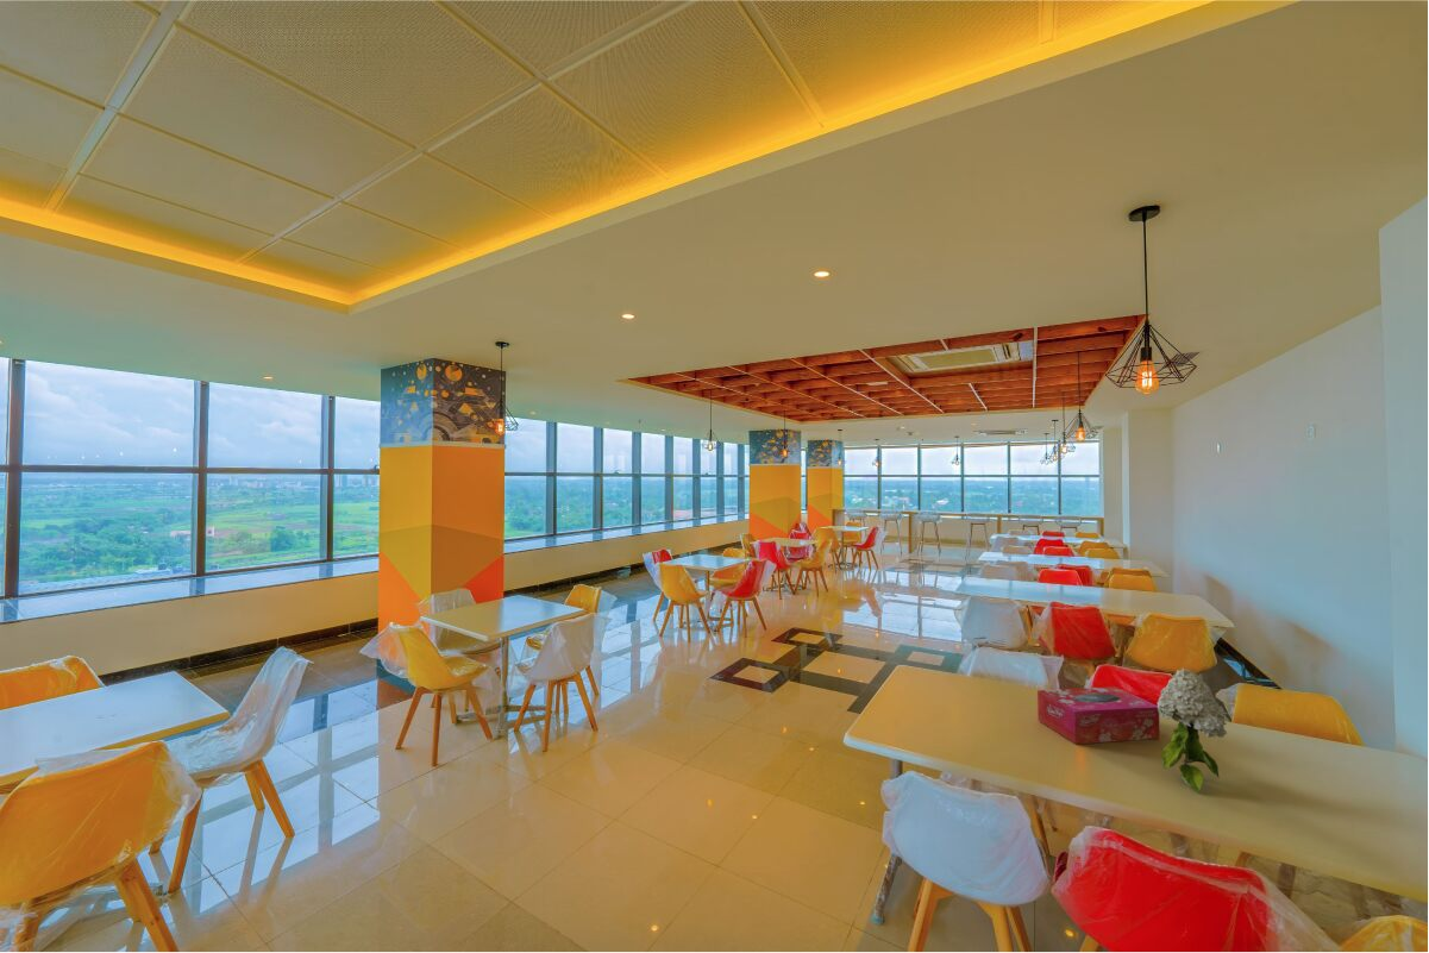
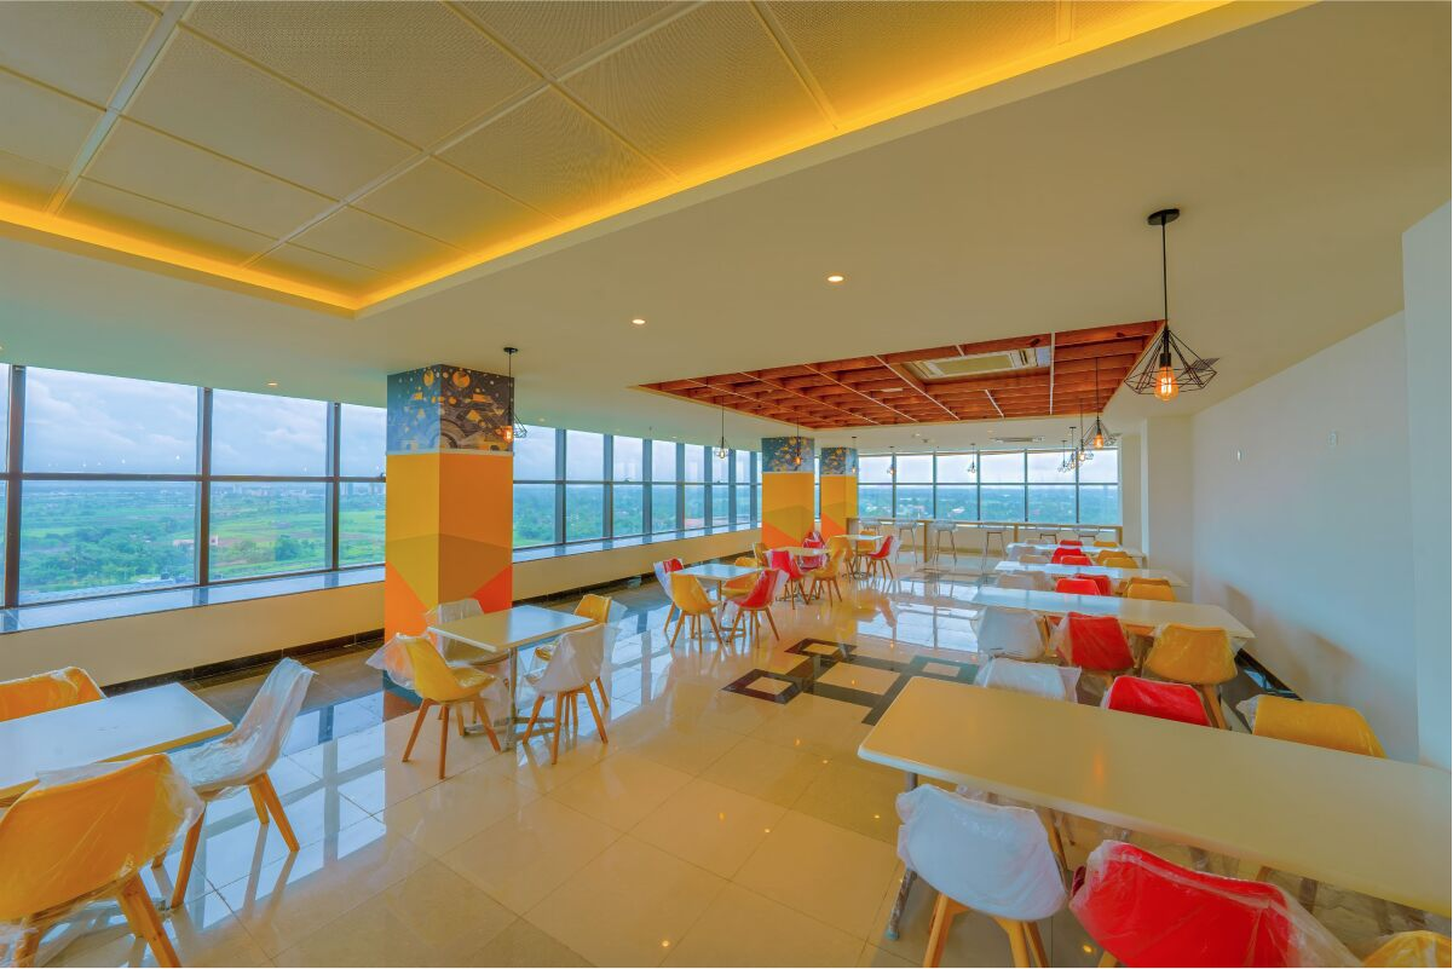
- flower [1157,667,1228,795]
- tissue box [1036,685,1160,745]
